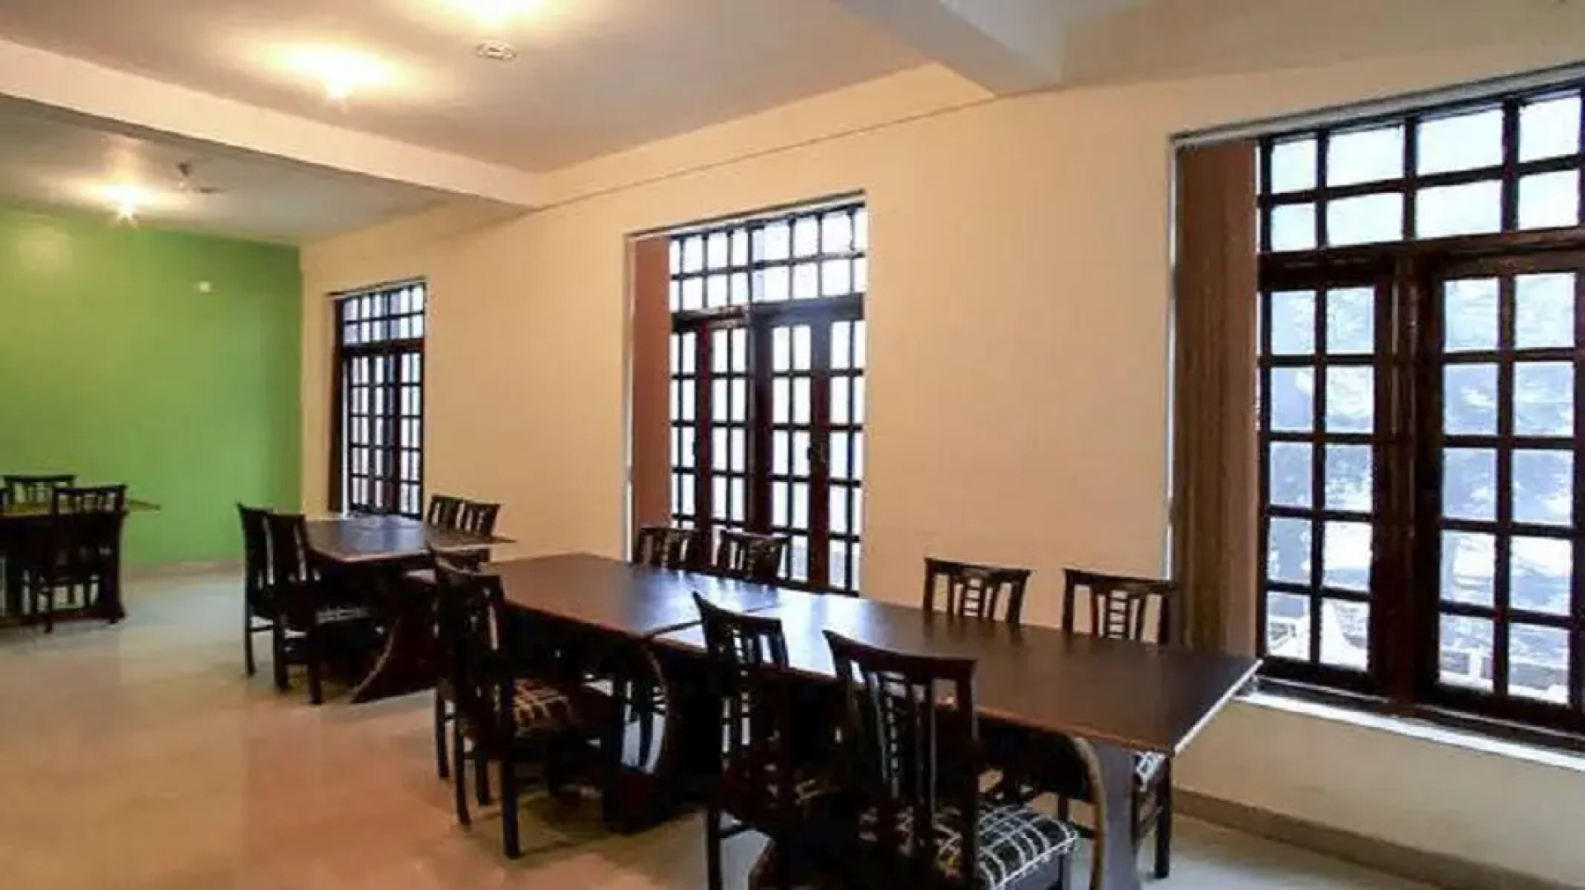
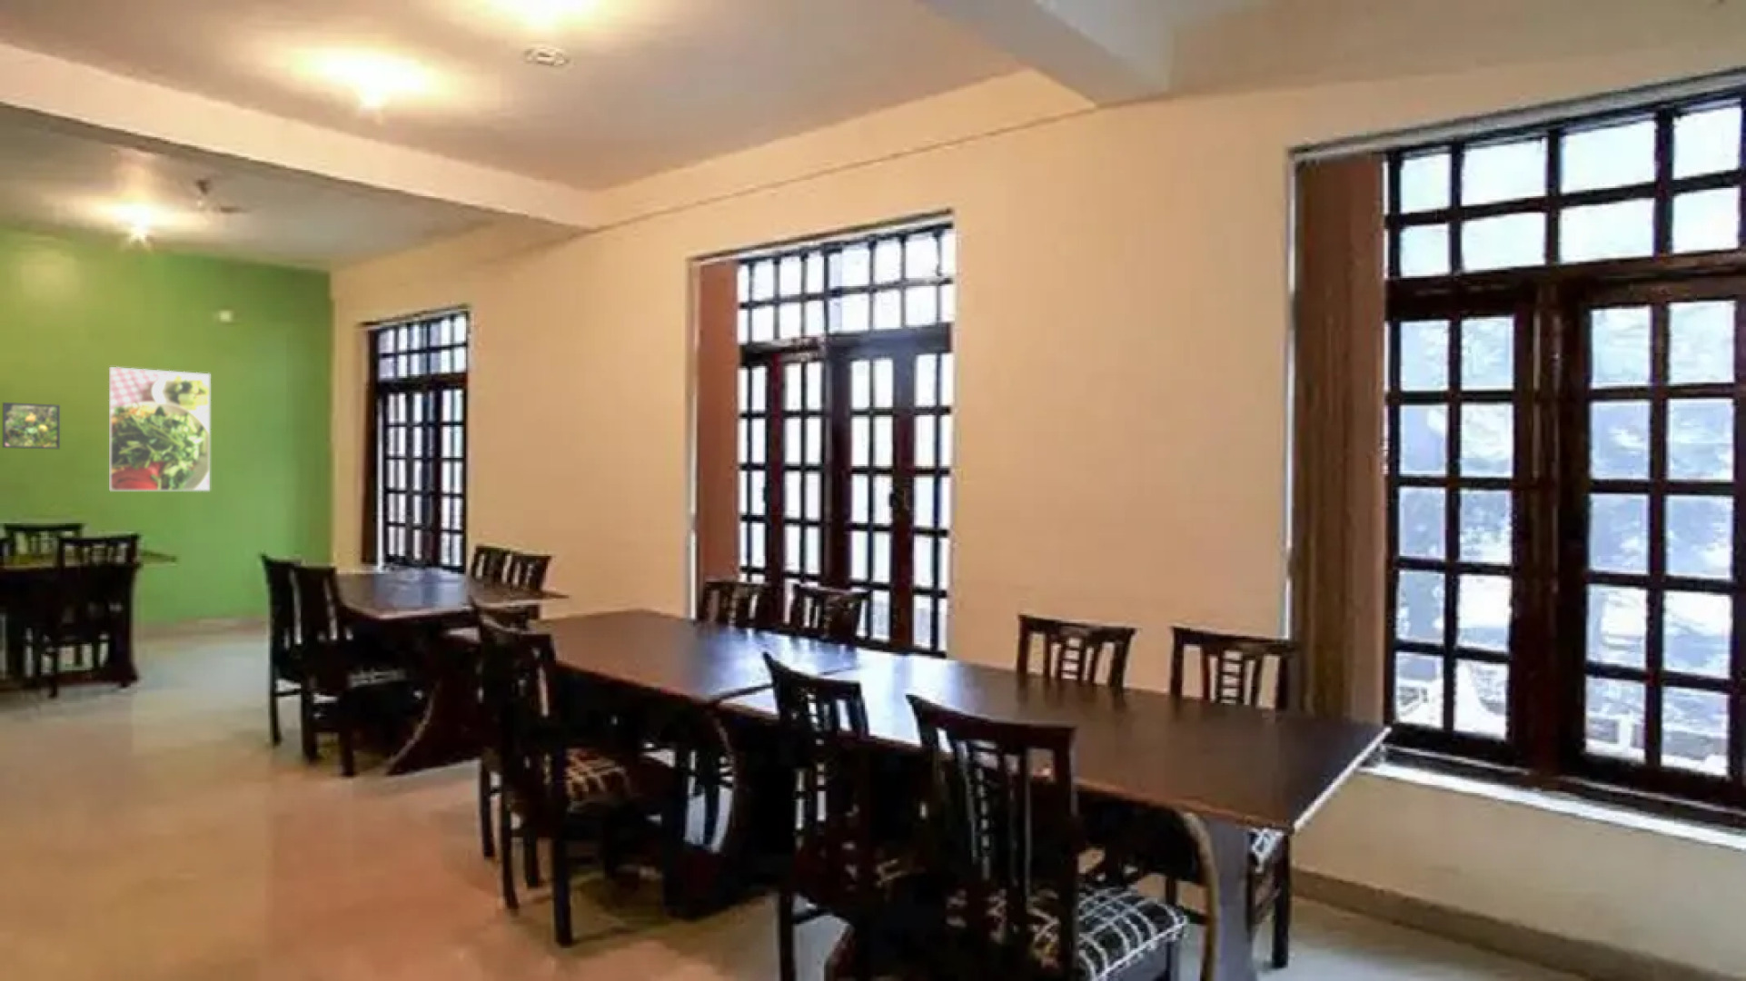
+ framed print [108,366,211,492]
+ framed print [2,402,61,450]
